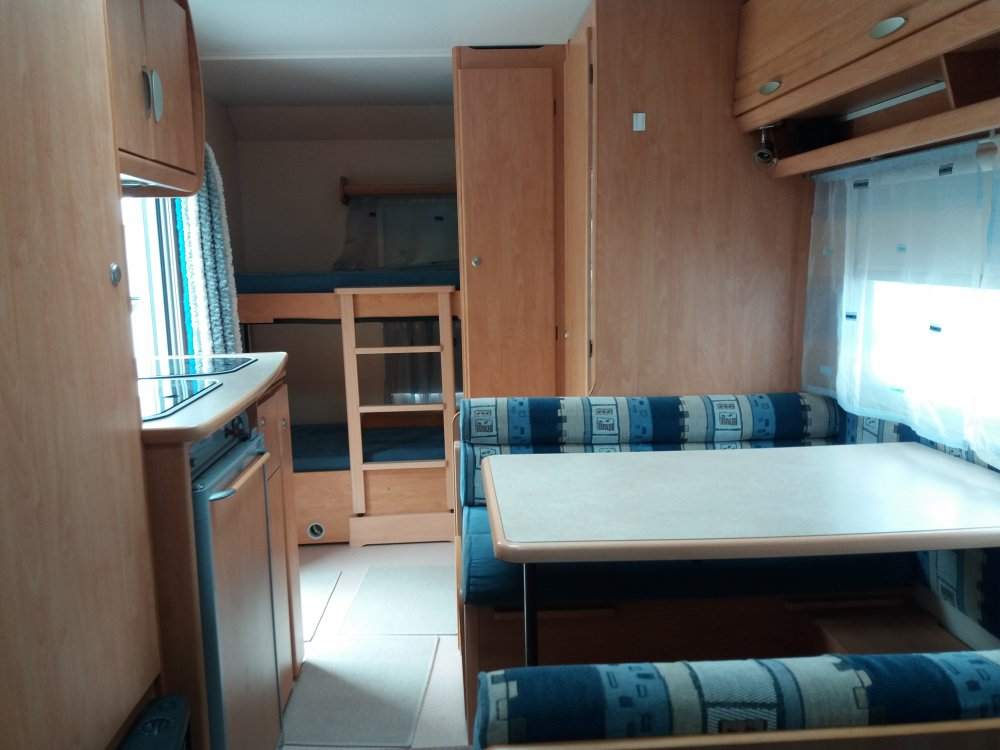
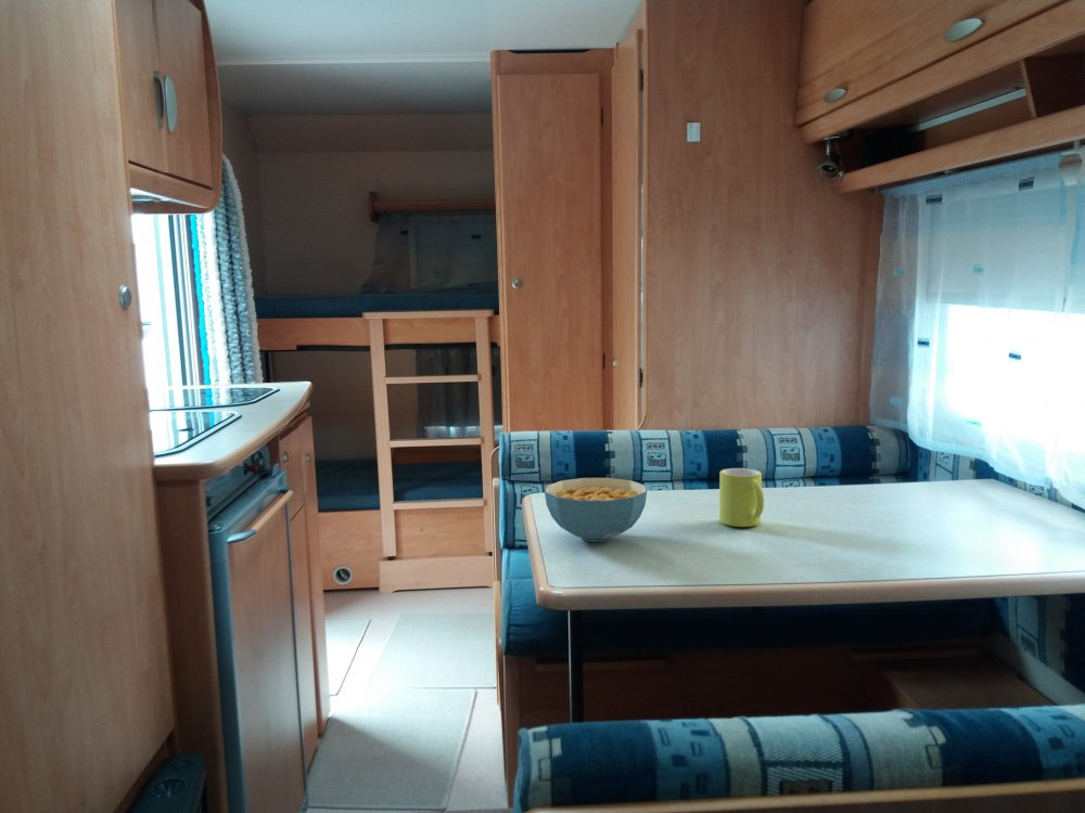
+ cereal bowl [544,477,648,543]
+ mug [718,467,765,528]
